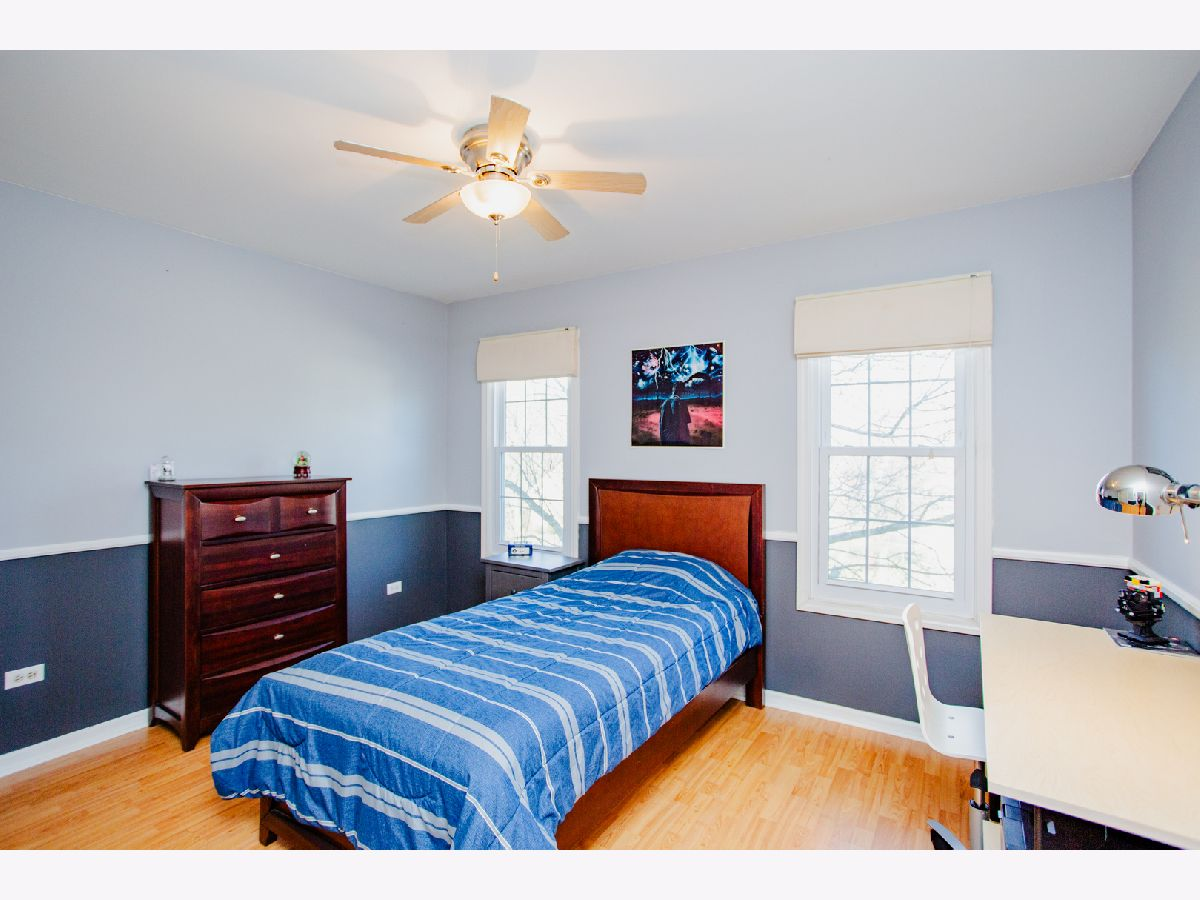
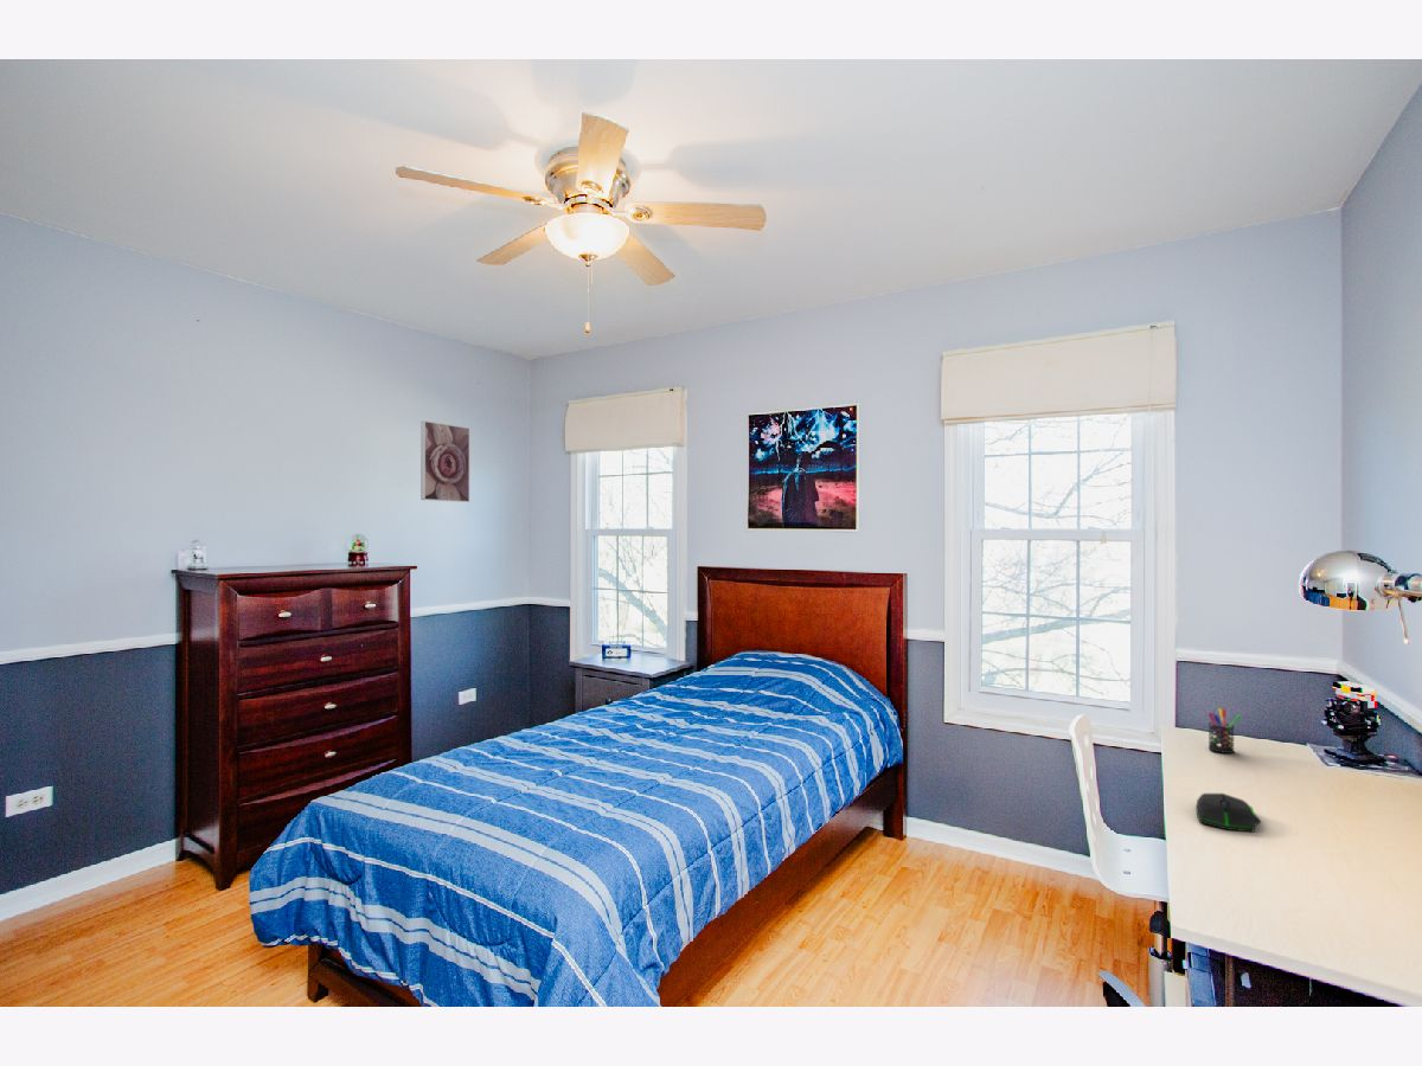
+ pen holder [1208,707,1242,754]
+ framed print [419,419,470,503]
+ computer mouse [1194,792,1262,834]
